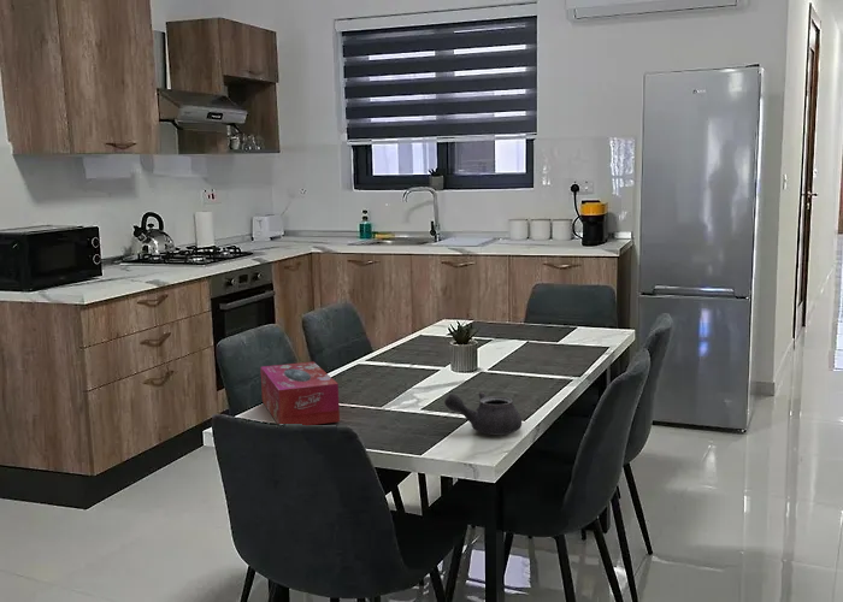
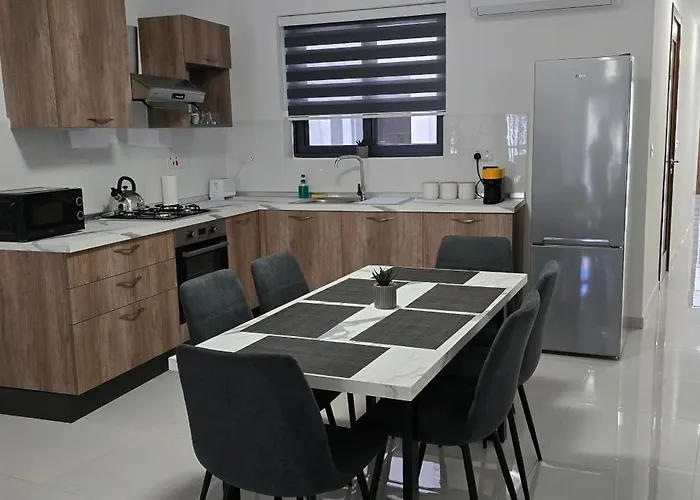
- tissue box [259,360,341,426]
- teapot [443,391,523,436]
